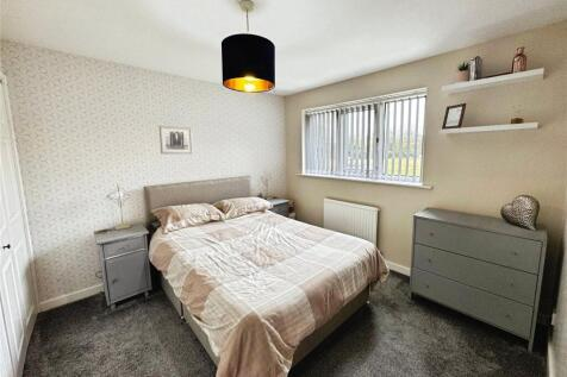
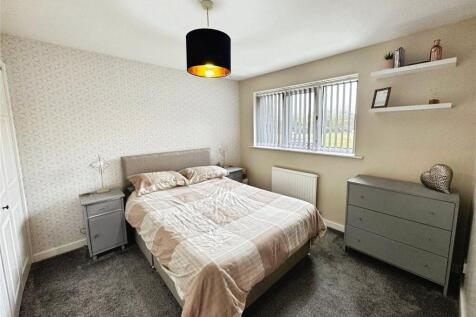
- wall art [158,125,194,155]
